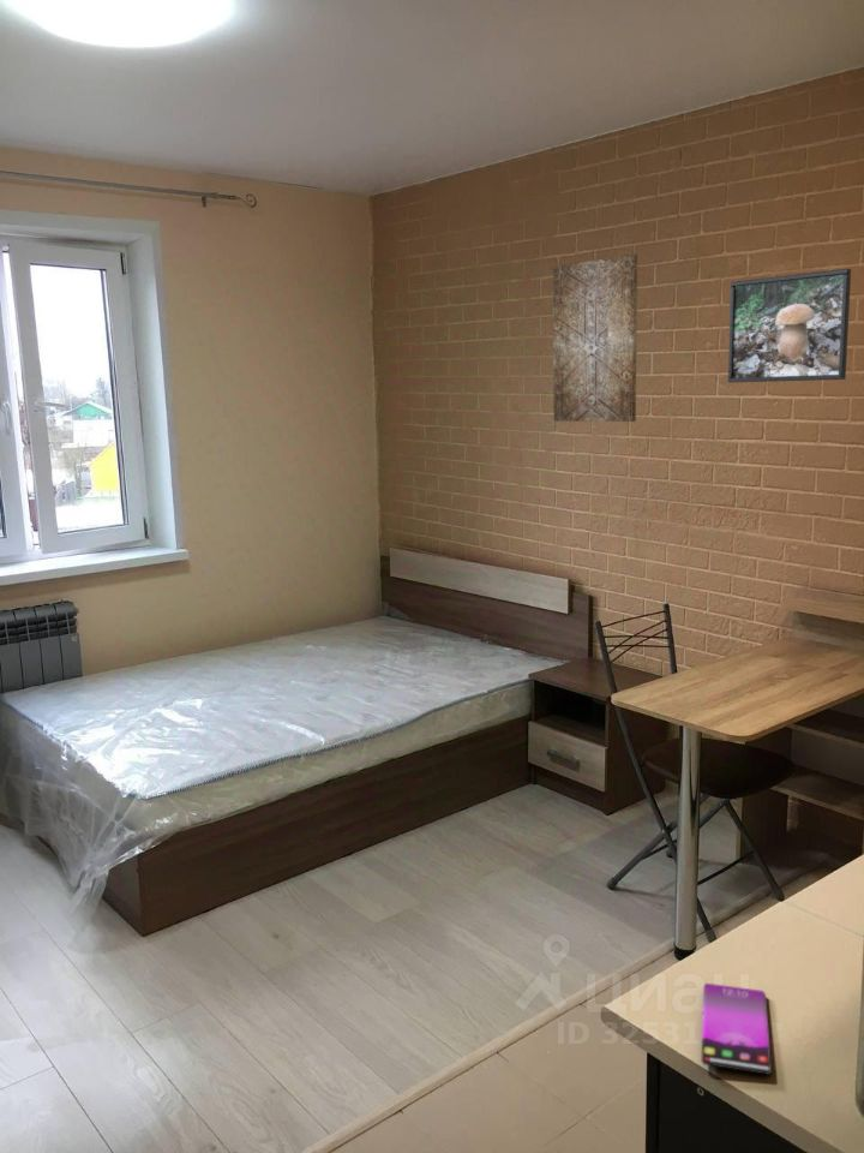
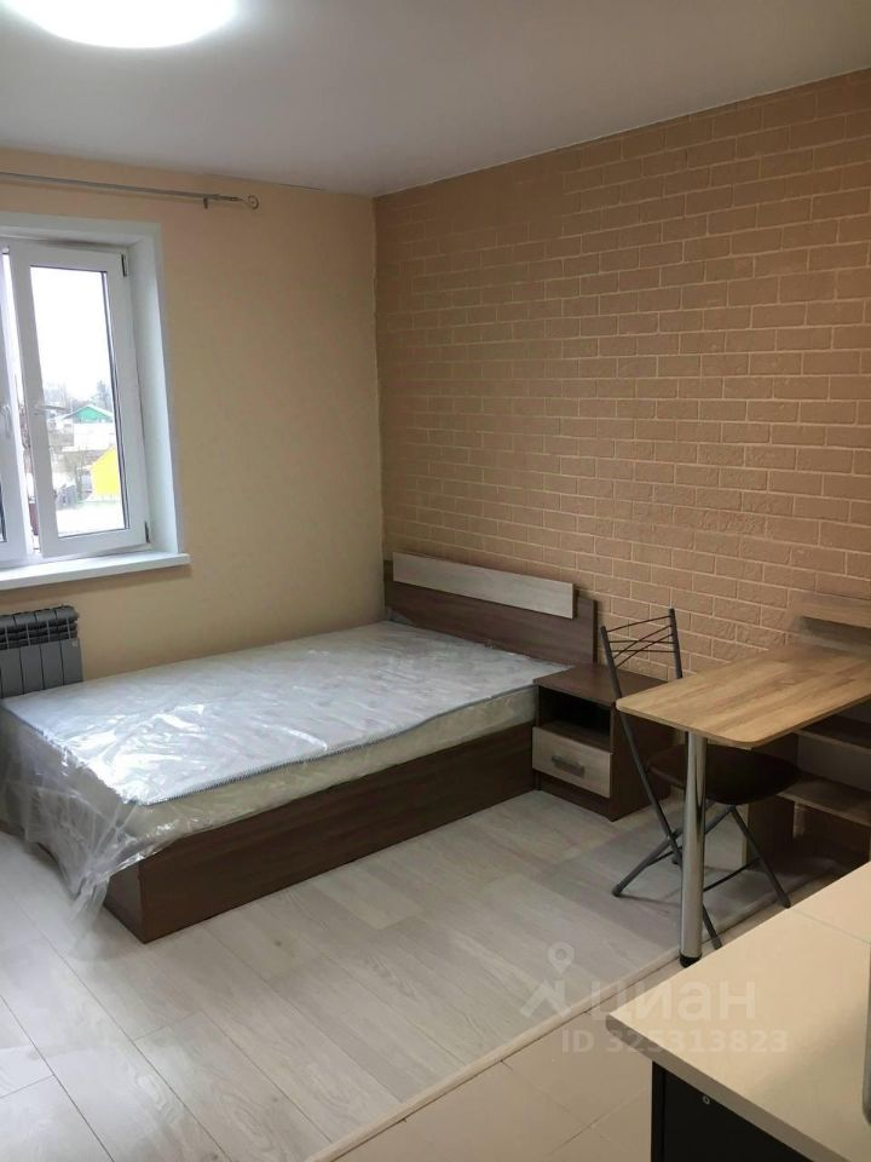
- smartphone [700,982,773,1076]
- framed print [727,268,852,384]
- wall art [552,253,638,423]
